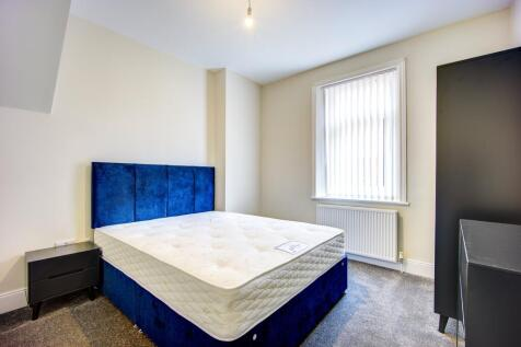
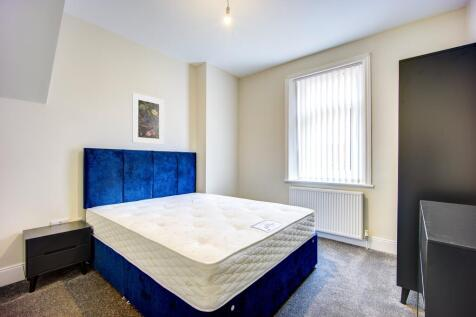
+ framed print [131,92,165,145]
